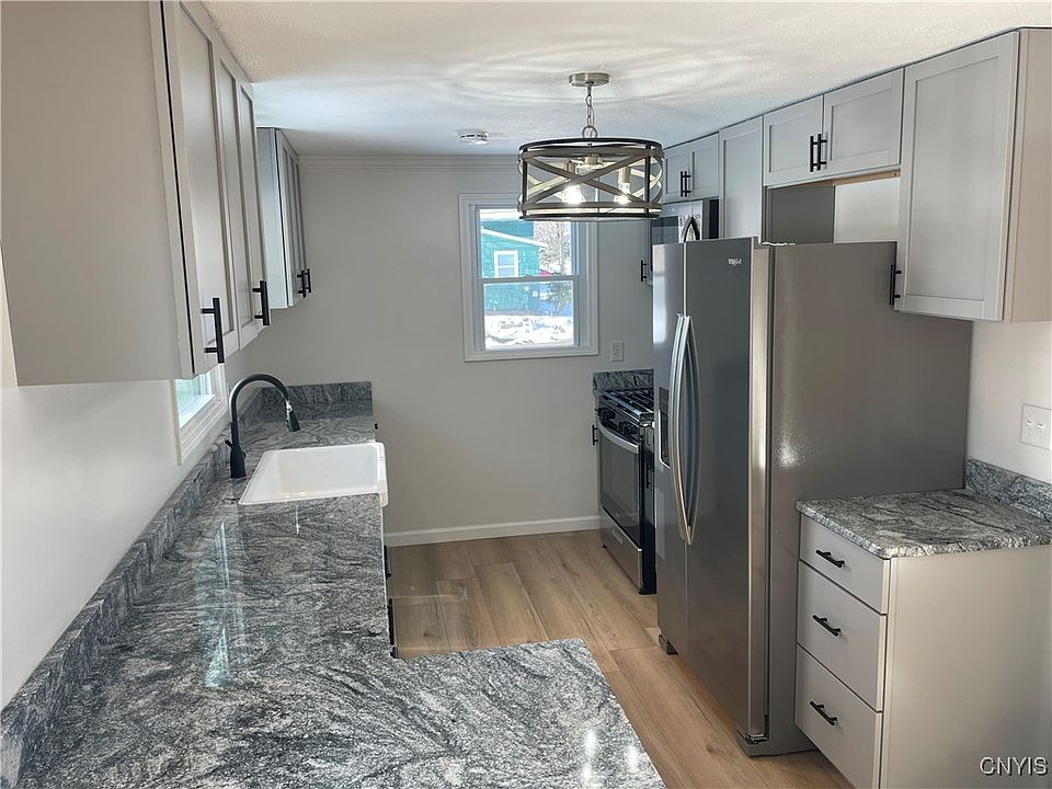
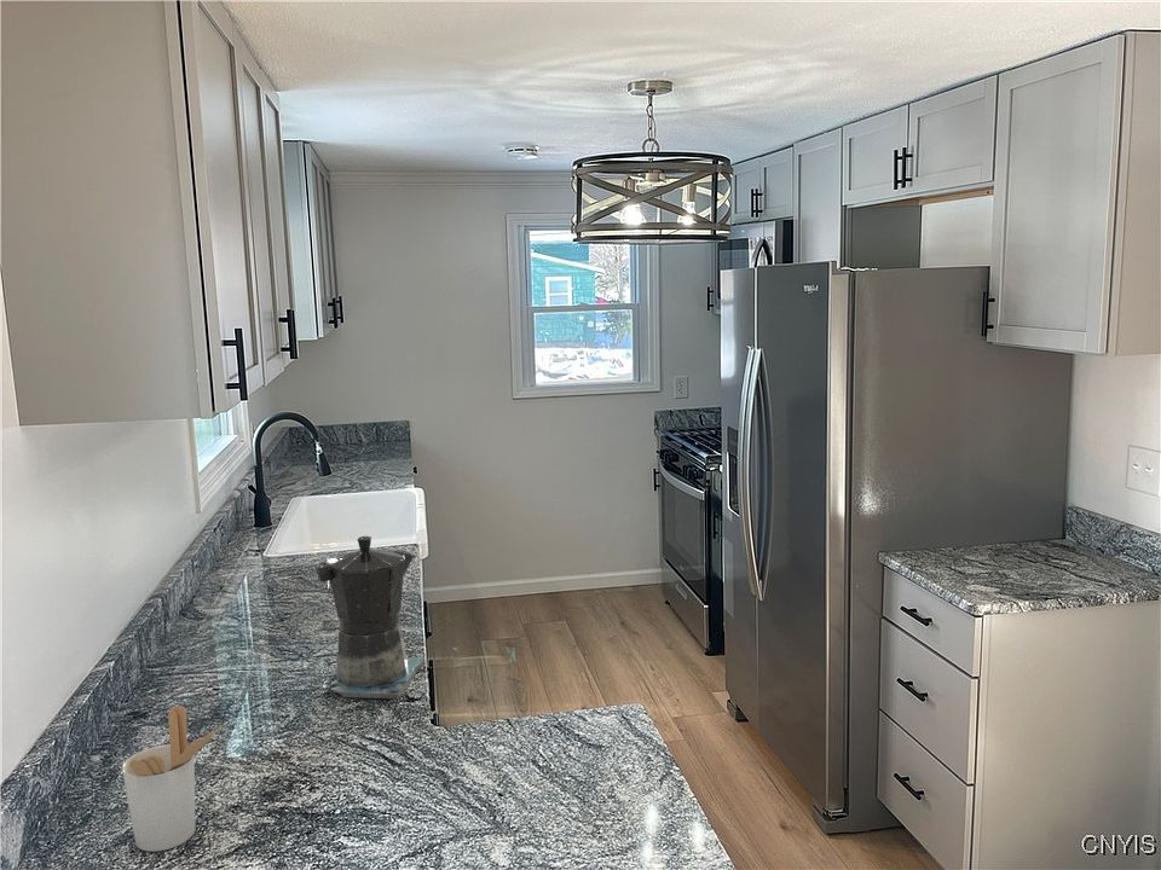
+ utensil holder [121,704,227,853]
+ coffee maker [314,535,426,700]
